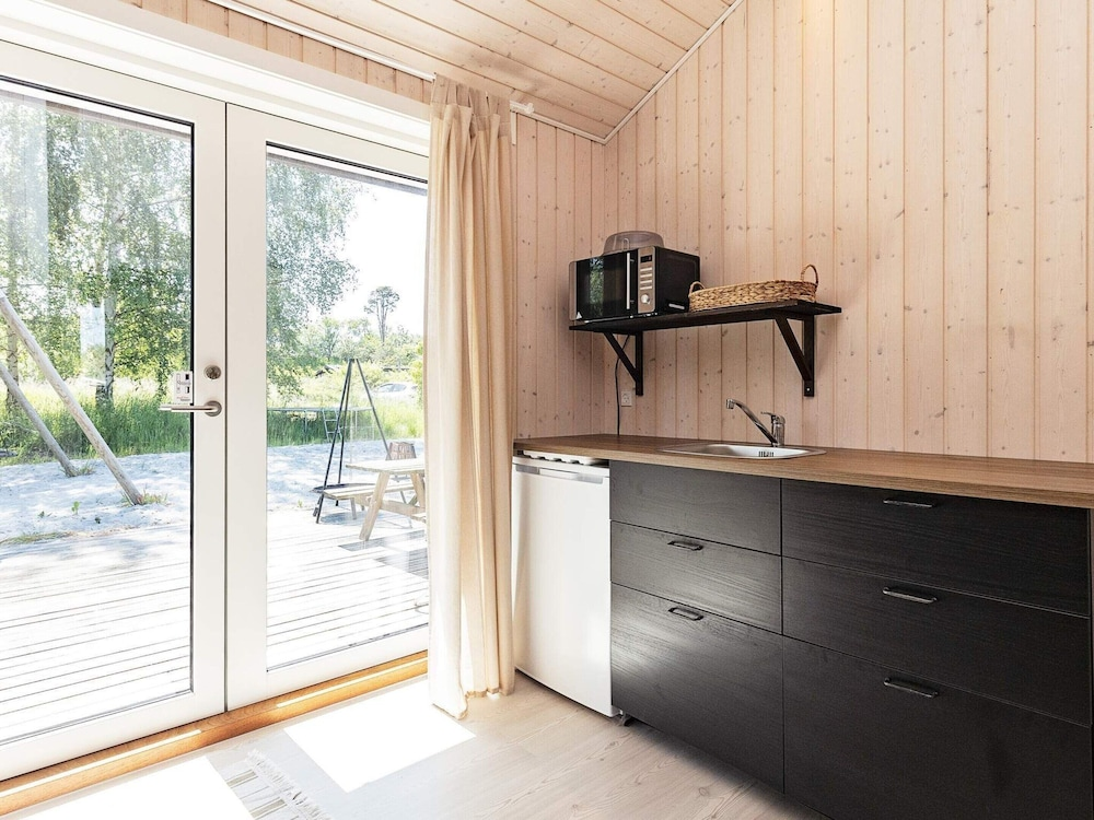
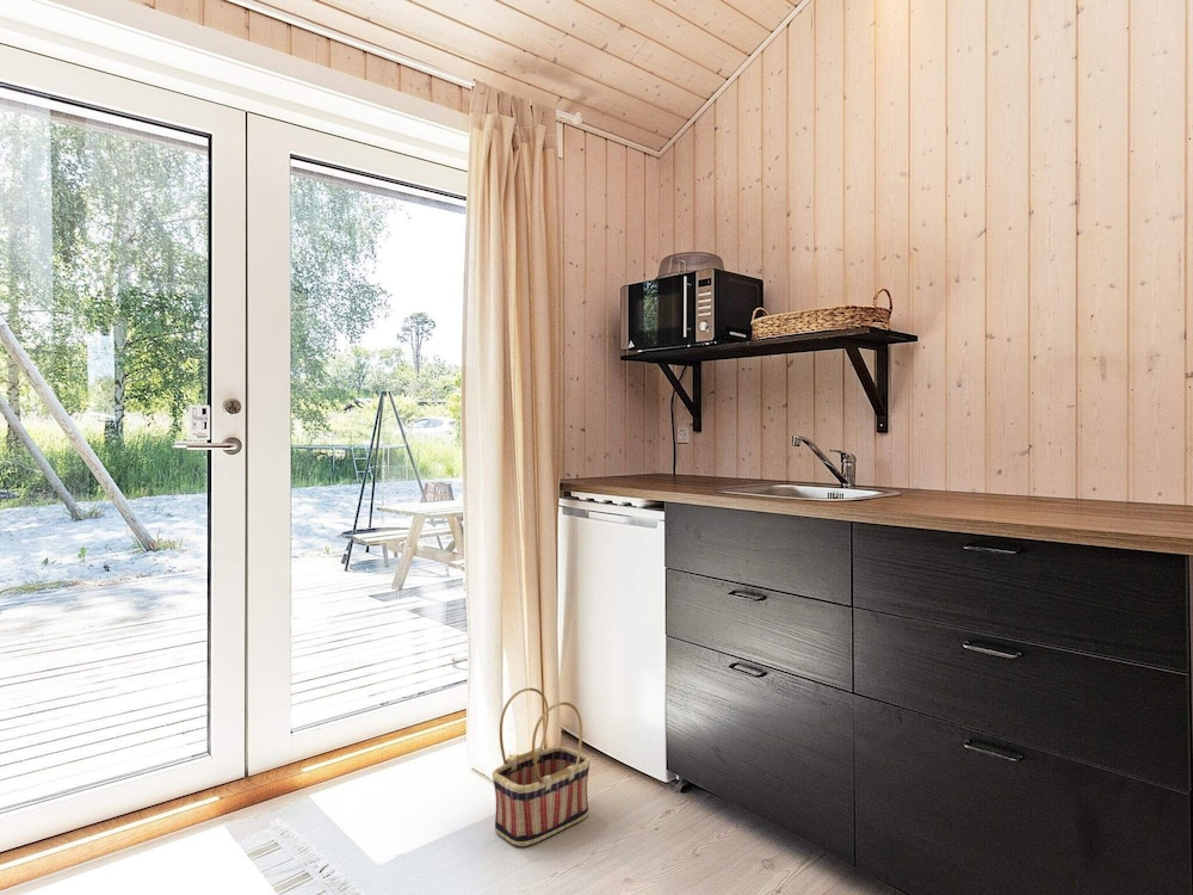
+ basket [492,687,592,847]
